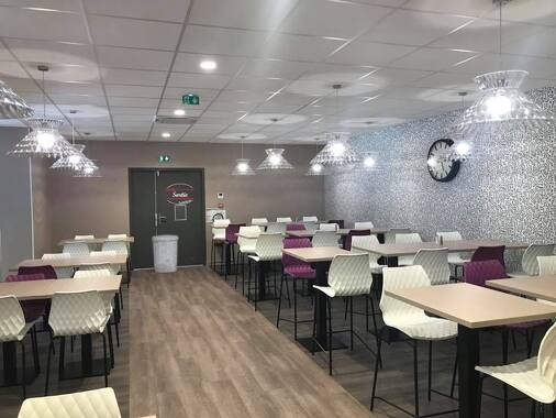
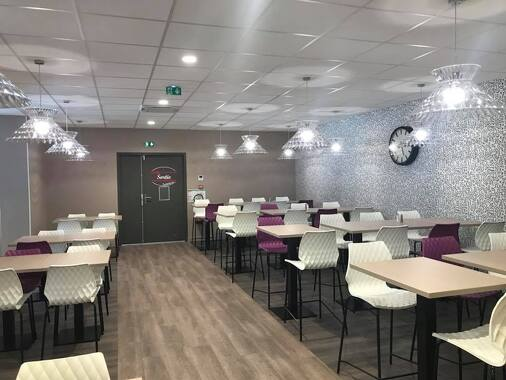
- trash can [151,234,179,274]
